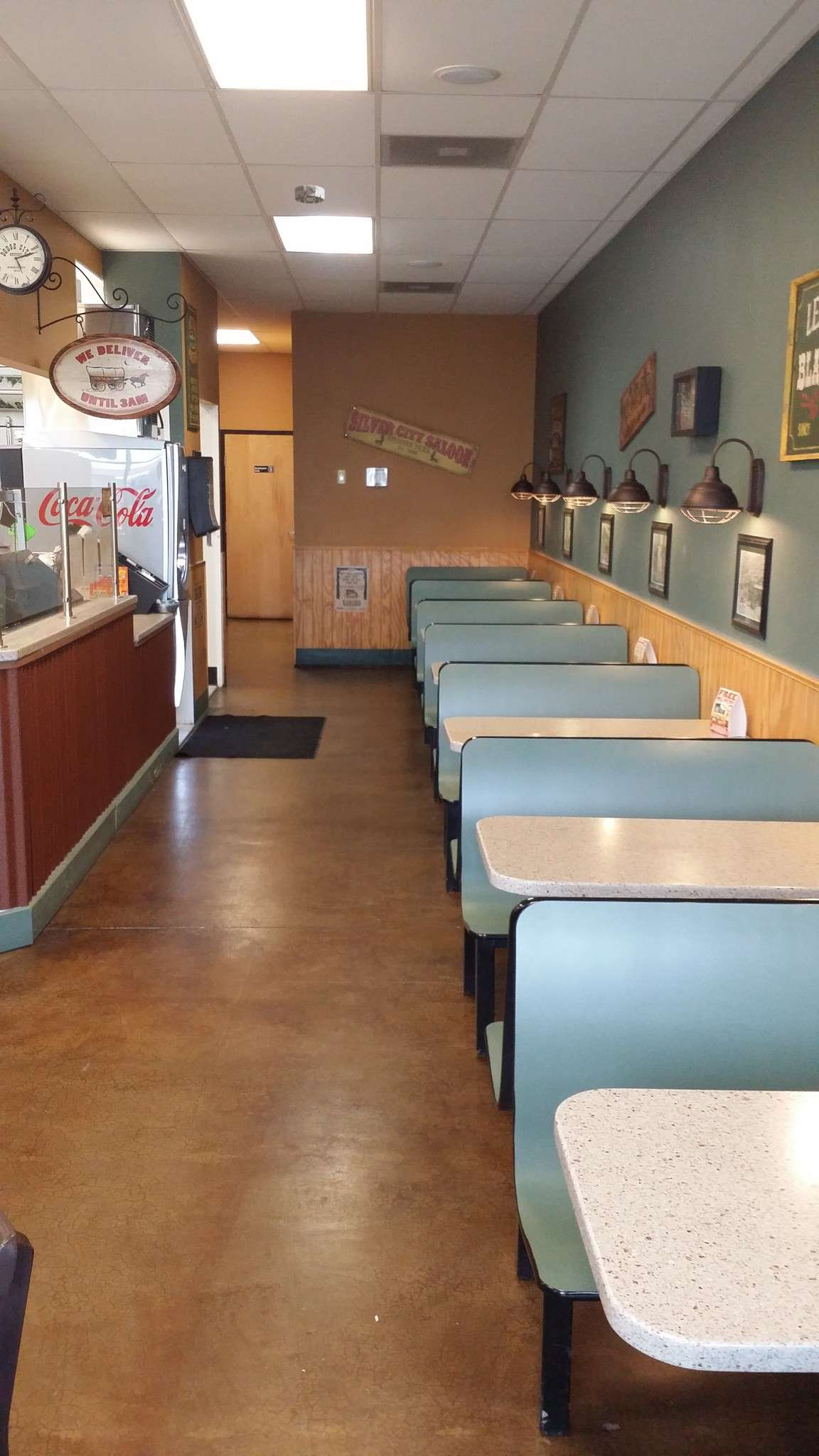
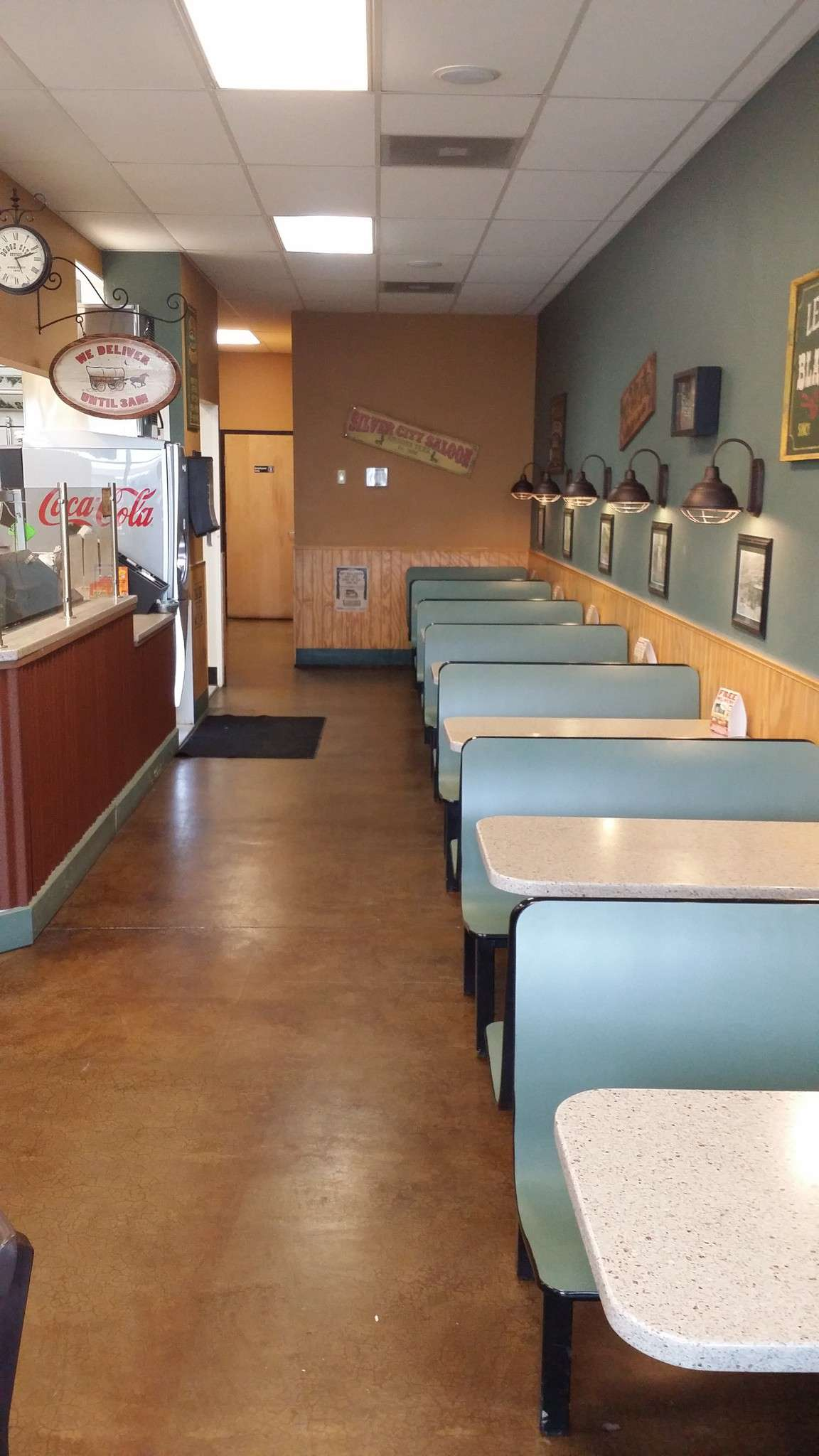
- smoke detector [294,184,325,204]
